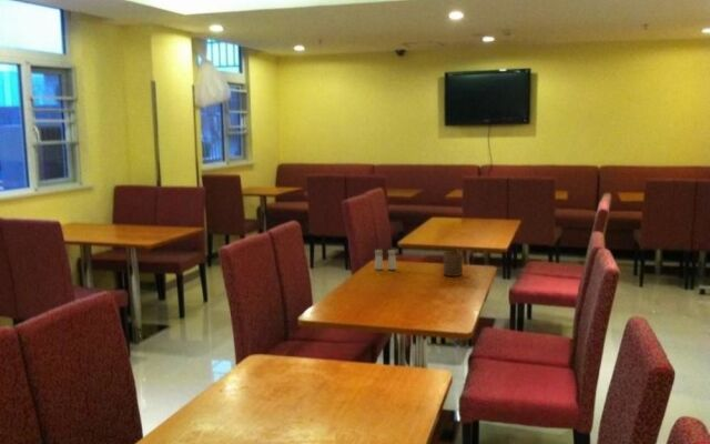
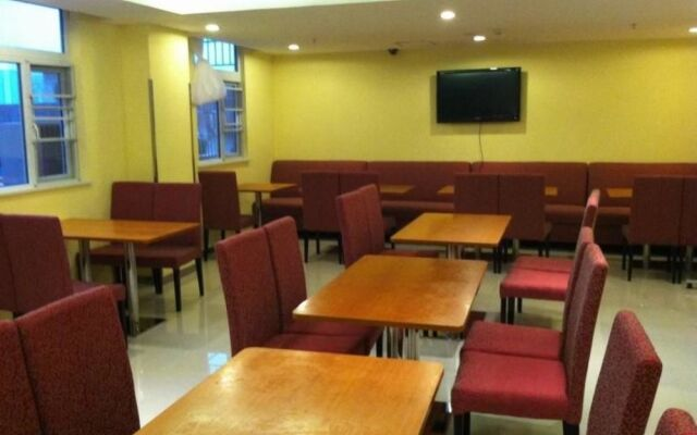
- cup [443,250,464,278]
- salt and pepper shaker [374,249,397,271]
